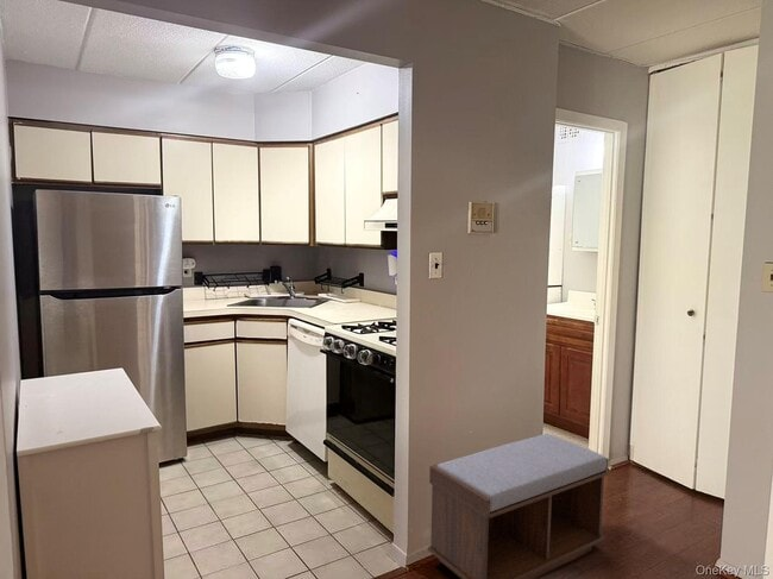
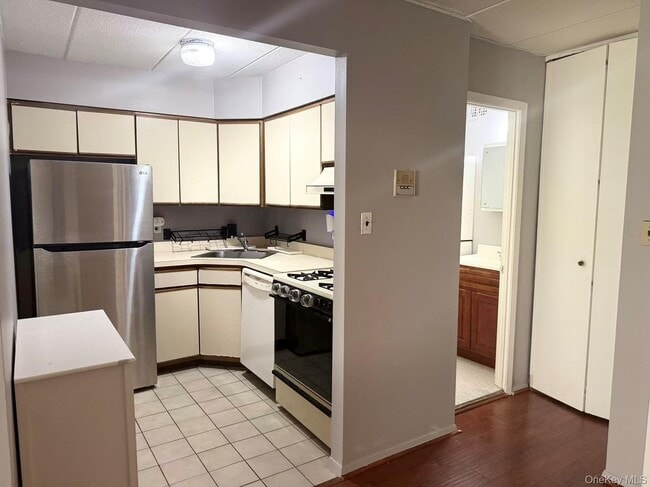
- bench [427,433,610,579]
